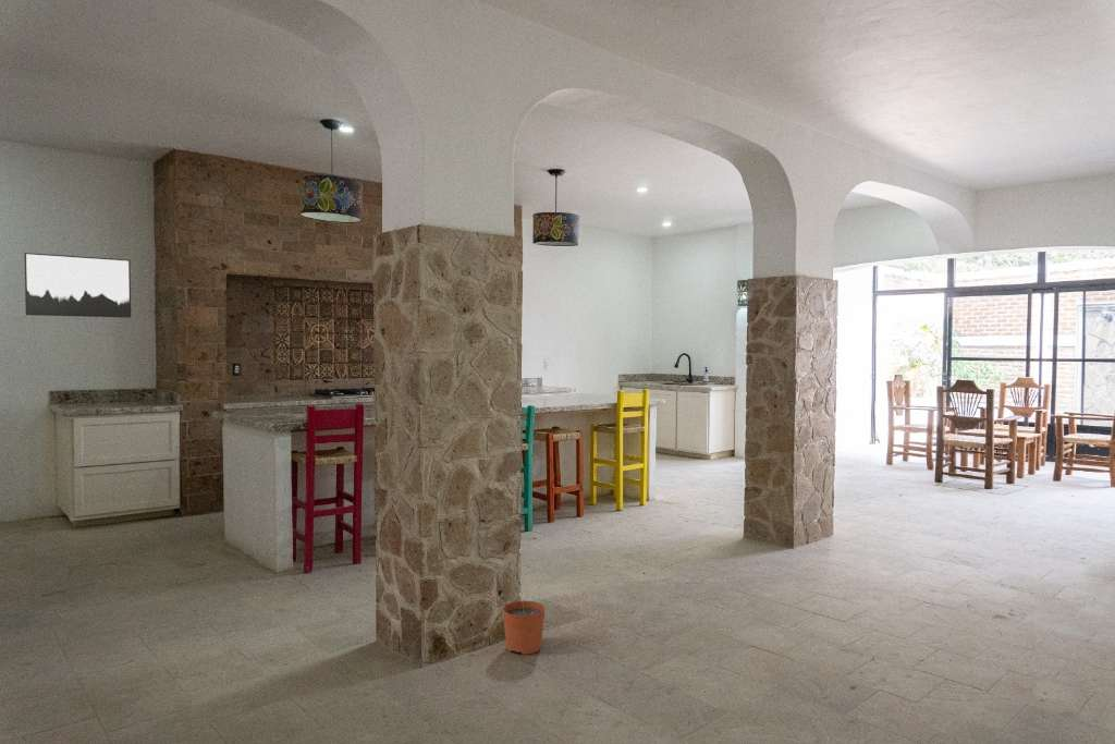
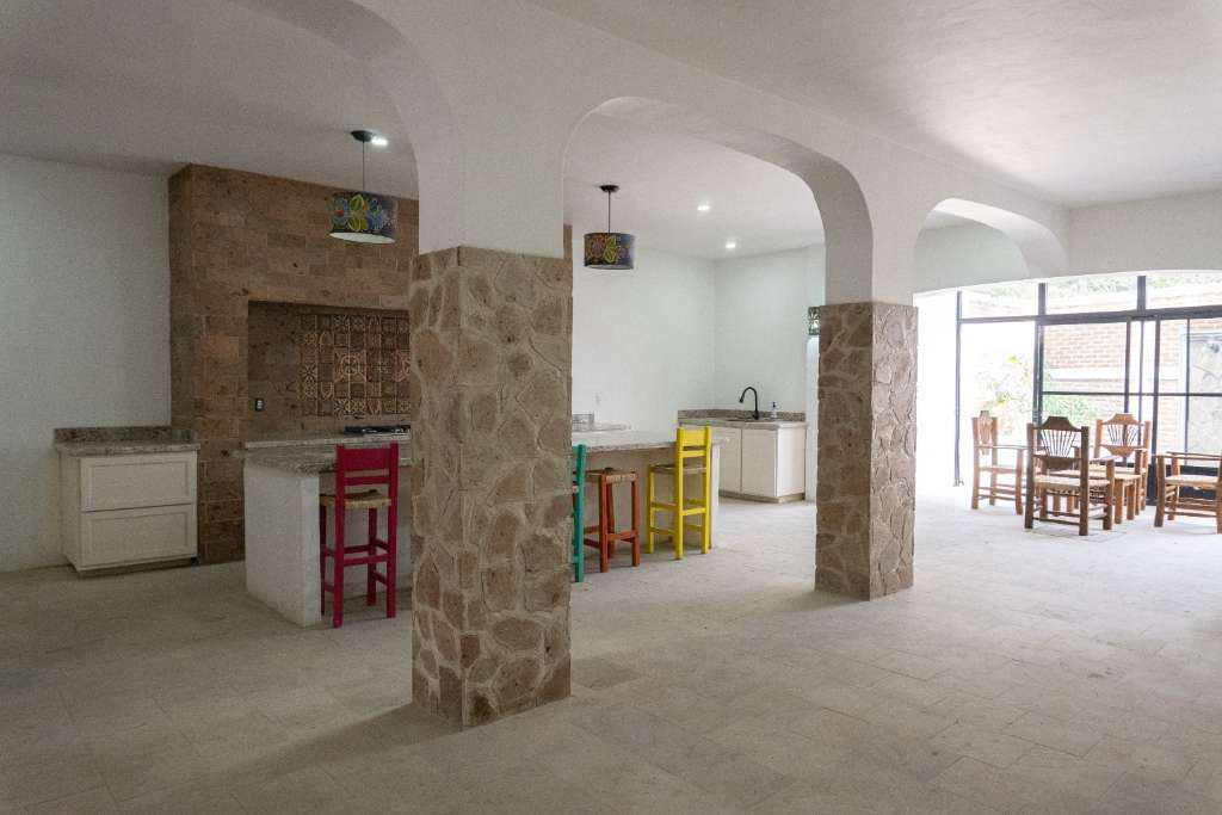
- plant pot [502,585,547,656]
- wall art [23,252,132,319]
